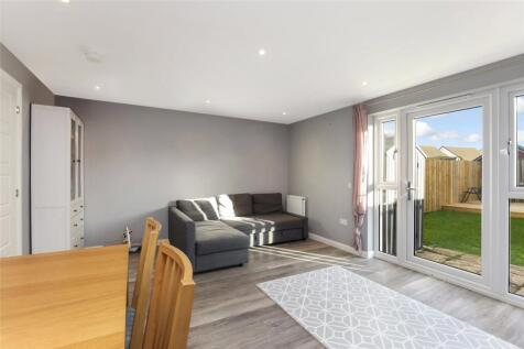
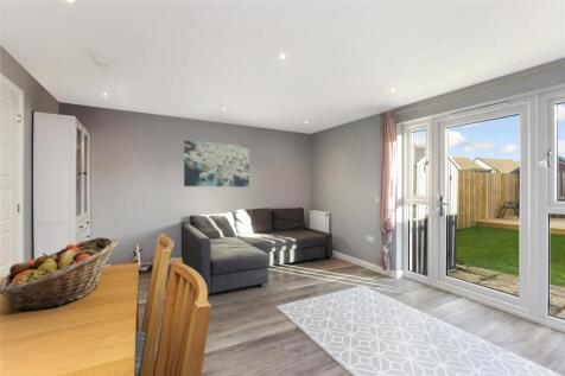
+ fruit basket [0,236,119,311]
+ wall art [183,139,250,189]
